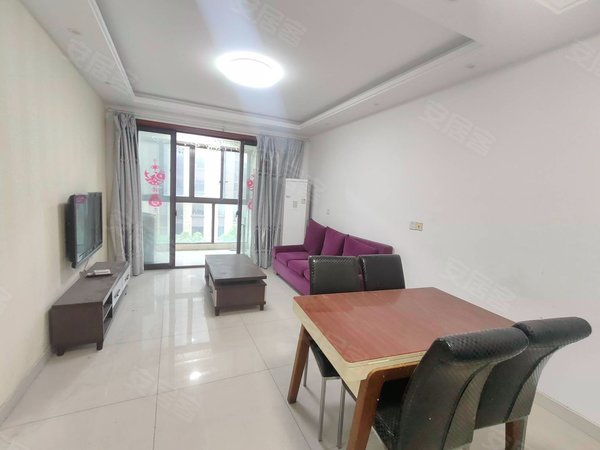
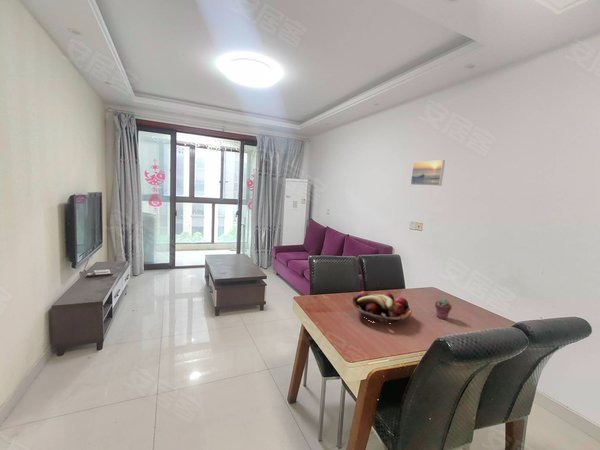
+ fruit basket [352,290,413,323]
+ potted succulent [434,298,453,320]
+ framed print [410,159,446,187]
